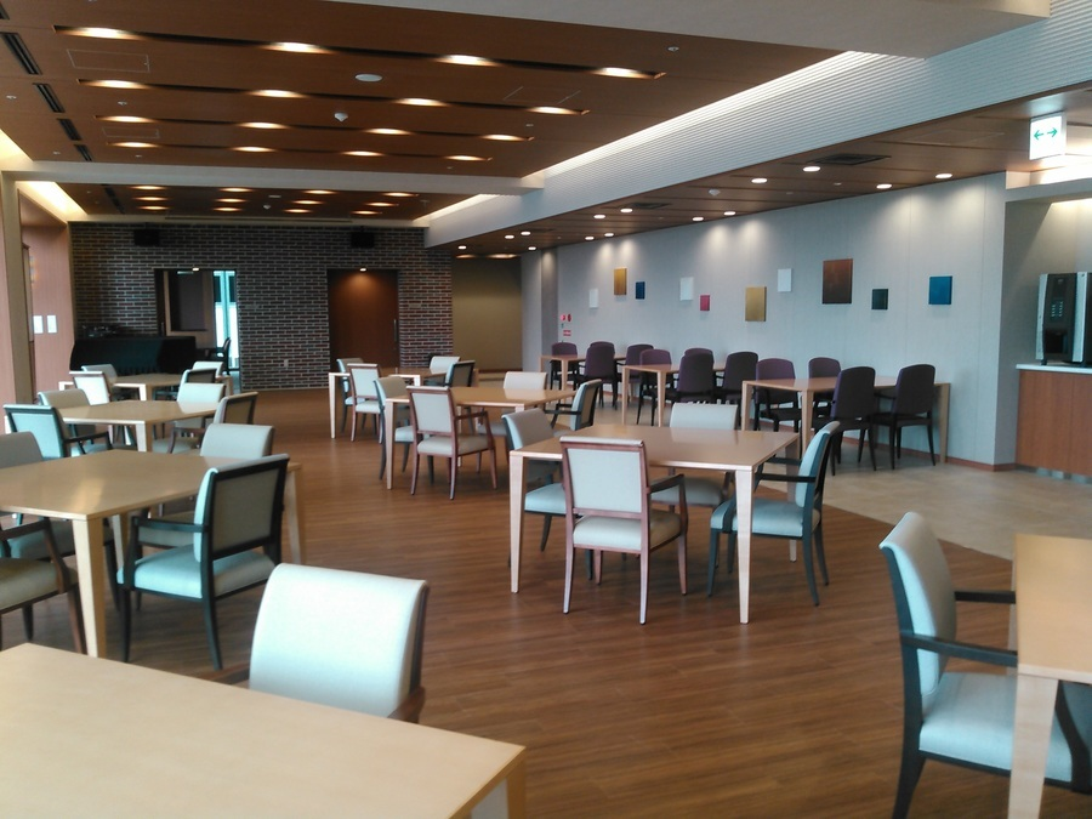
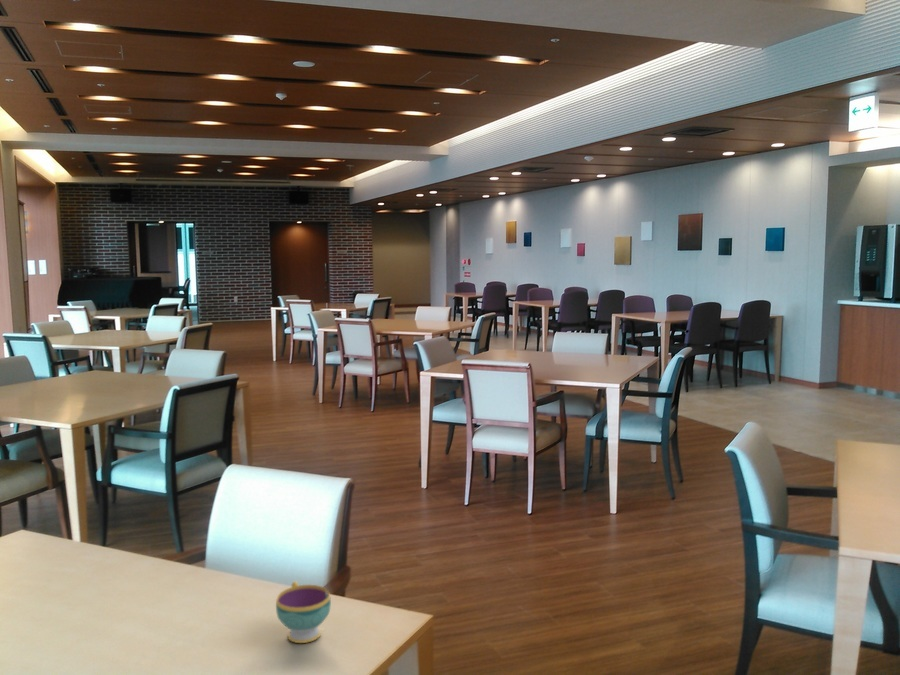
+ teacup [275,580,332,644]
